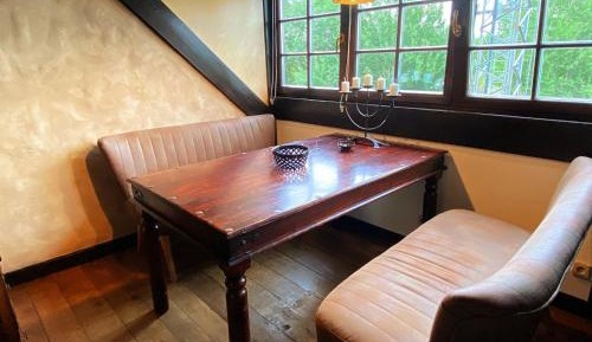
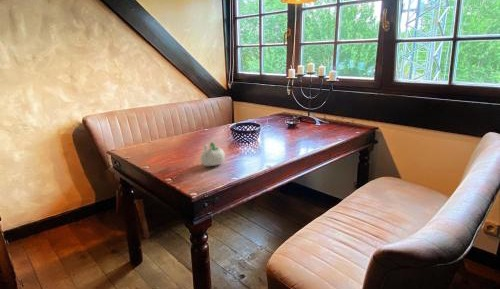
+ succulent planter [199,141,226,167]
